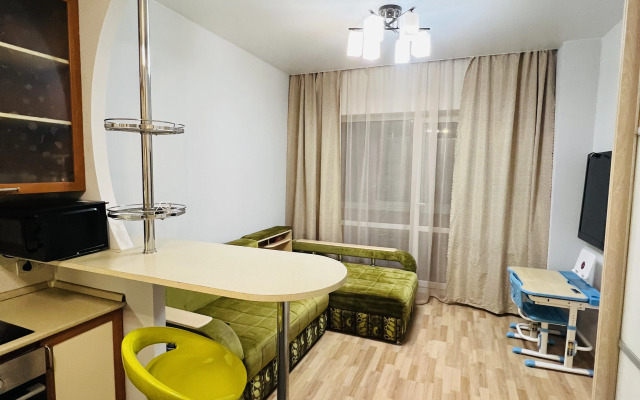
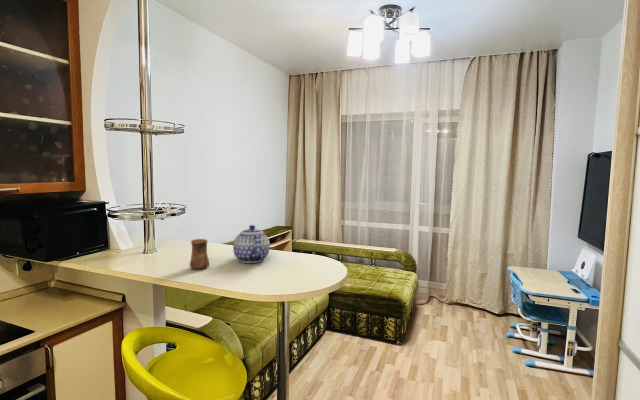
+ cup [189,238,210,271]
+ teapot [232,224,271,264]
